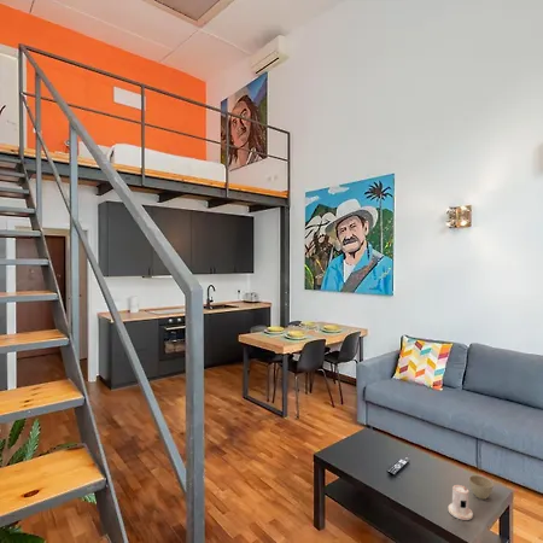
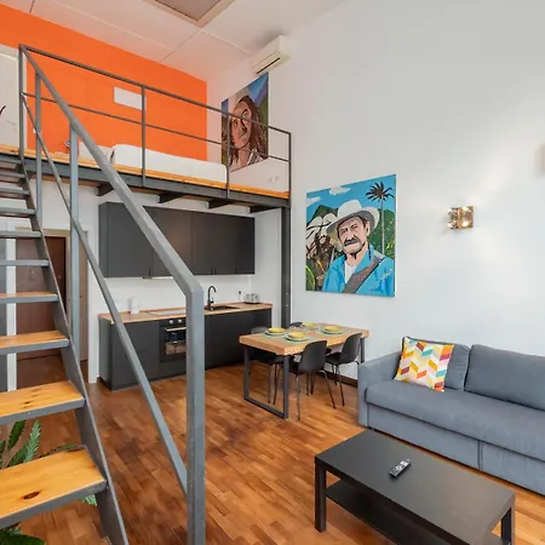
- flower pot [468,474,495,501]
- candle [448,484,474,521]
